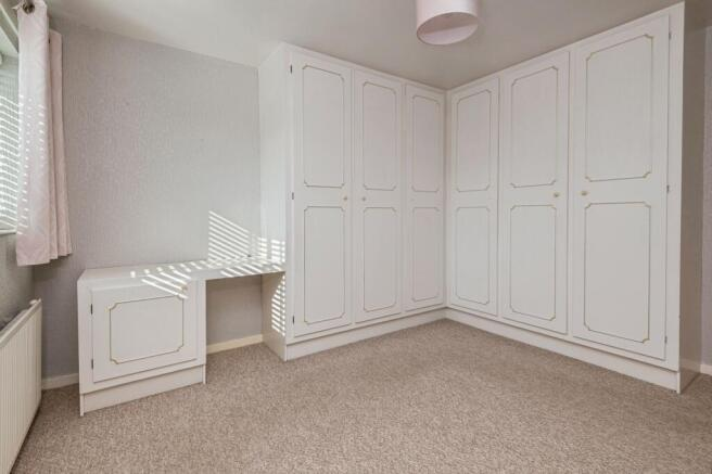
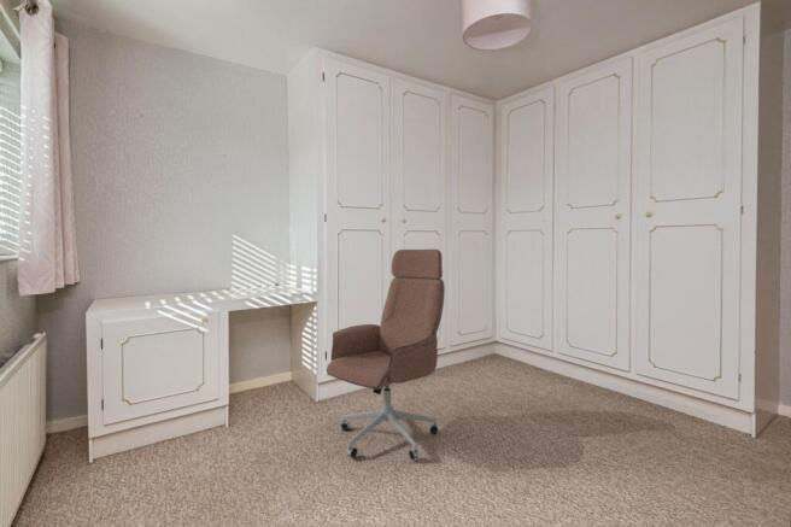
+ office chair [326,248,446,461]
